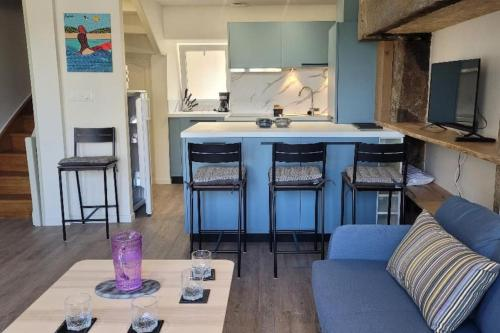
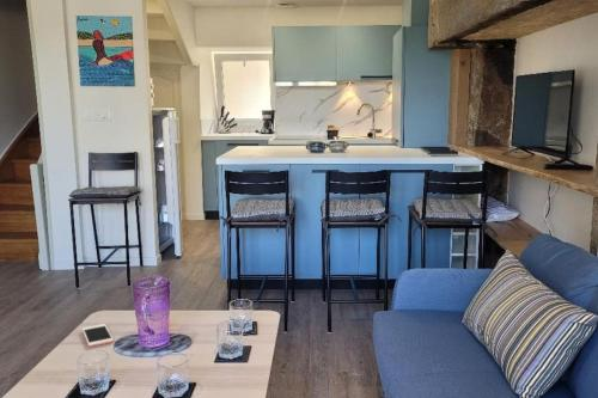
+ cell phone [81,323,115,348]
